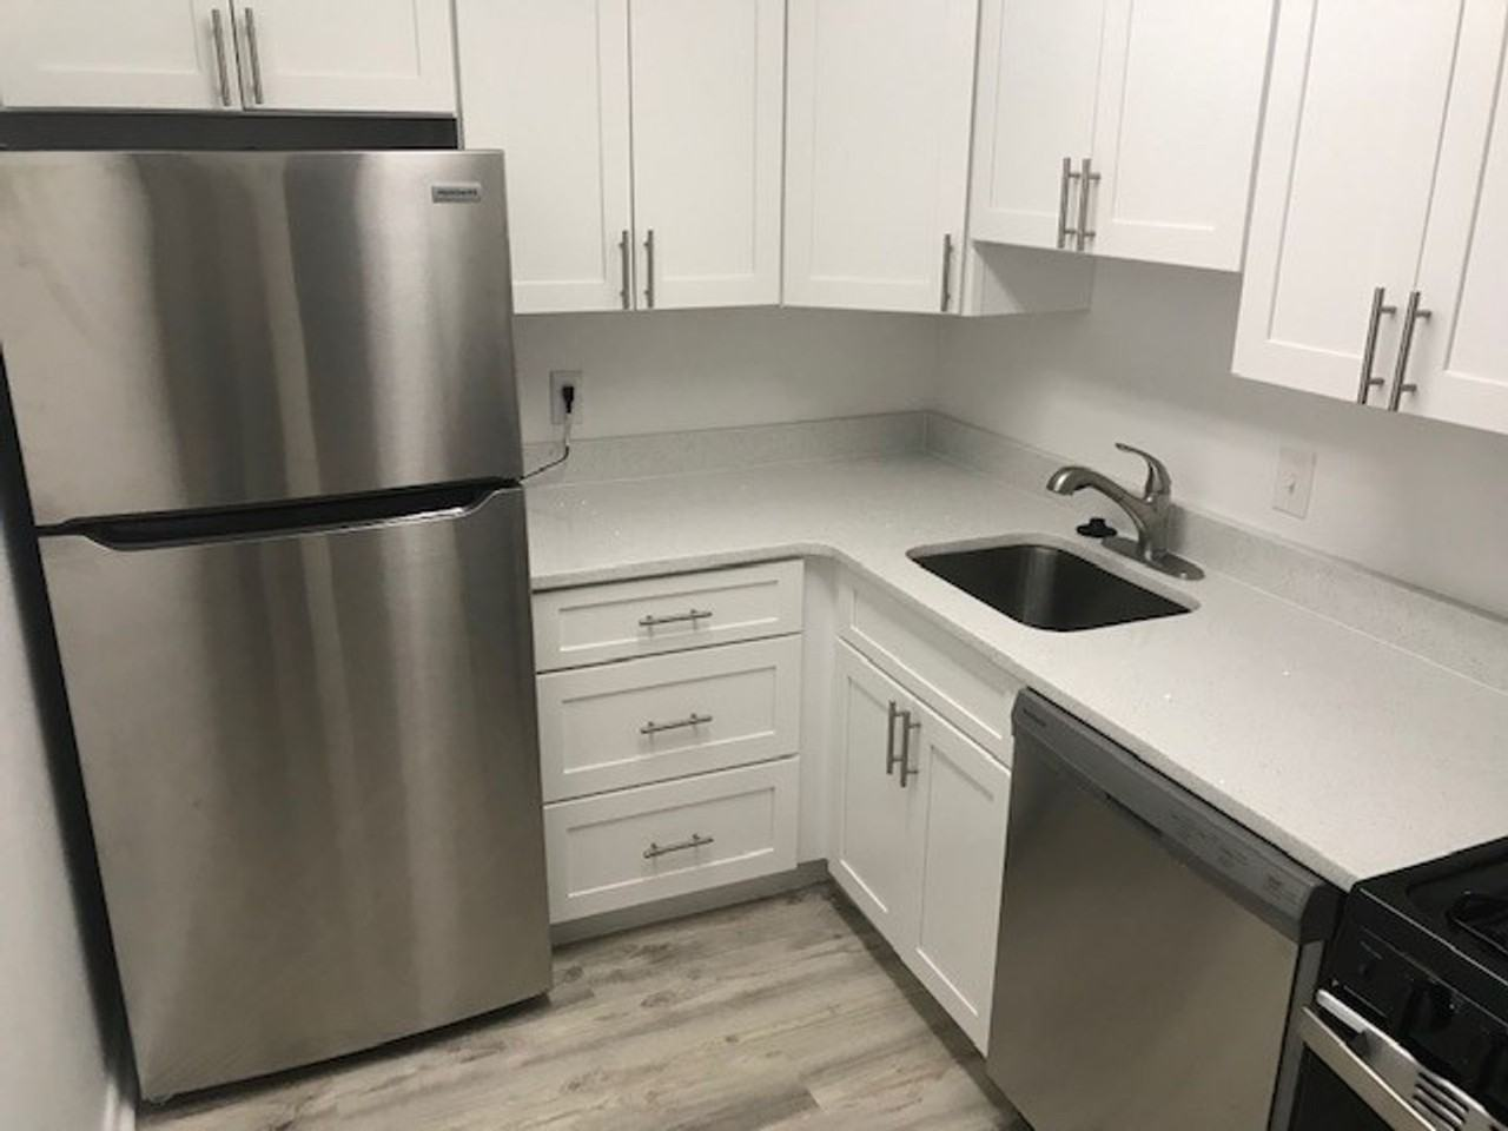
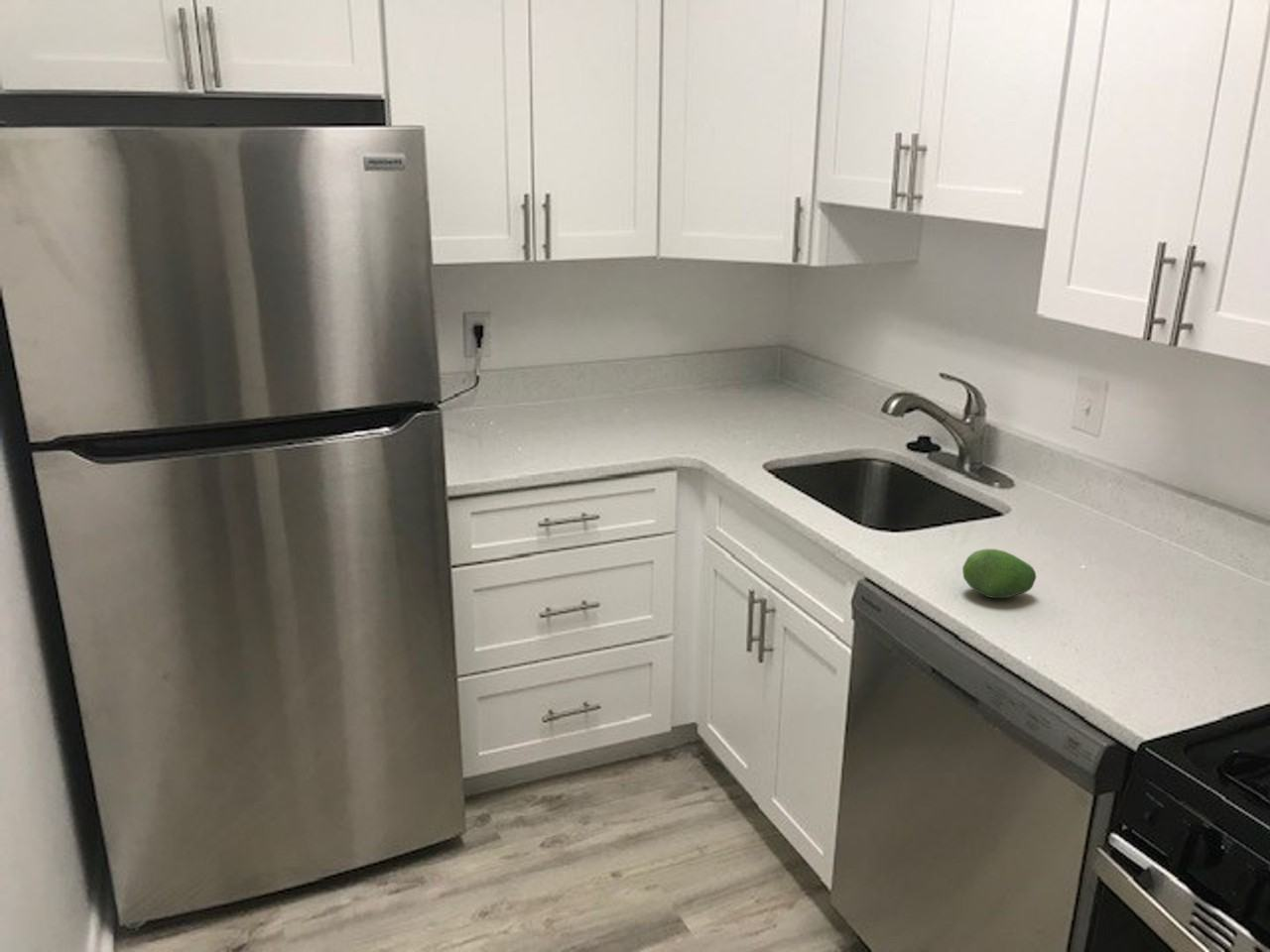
+ fruit [961,548,1037,599]
